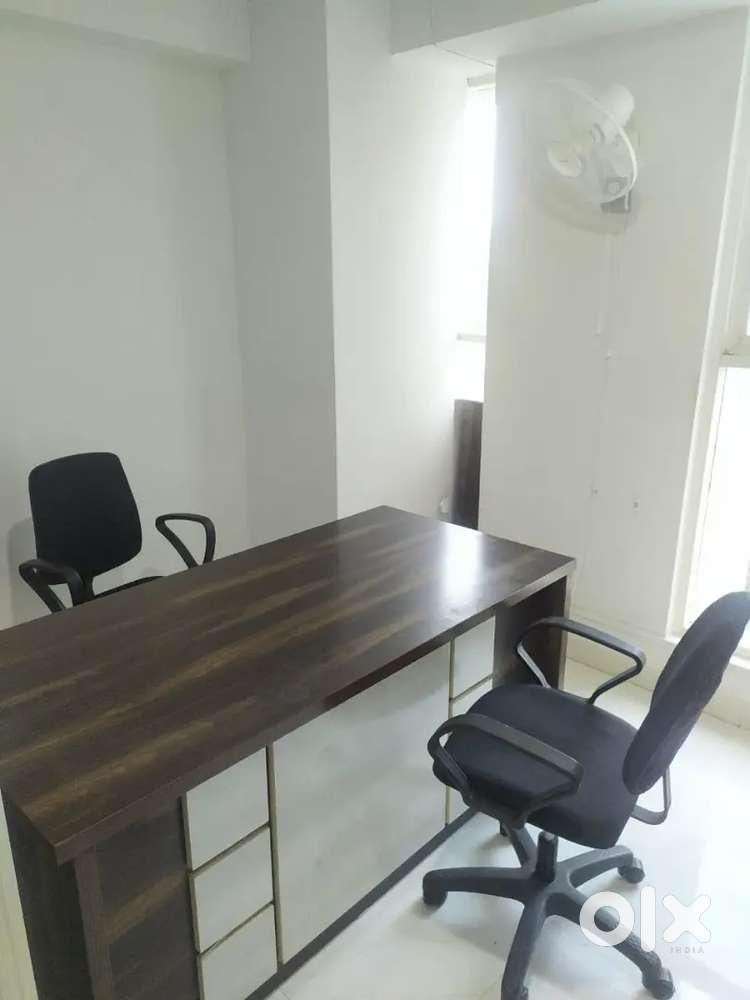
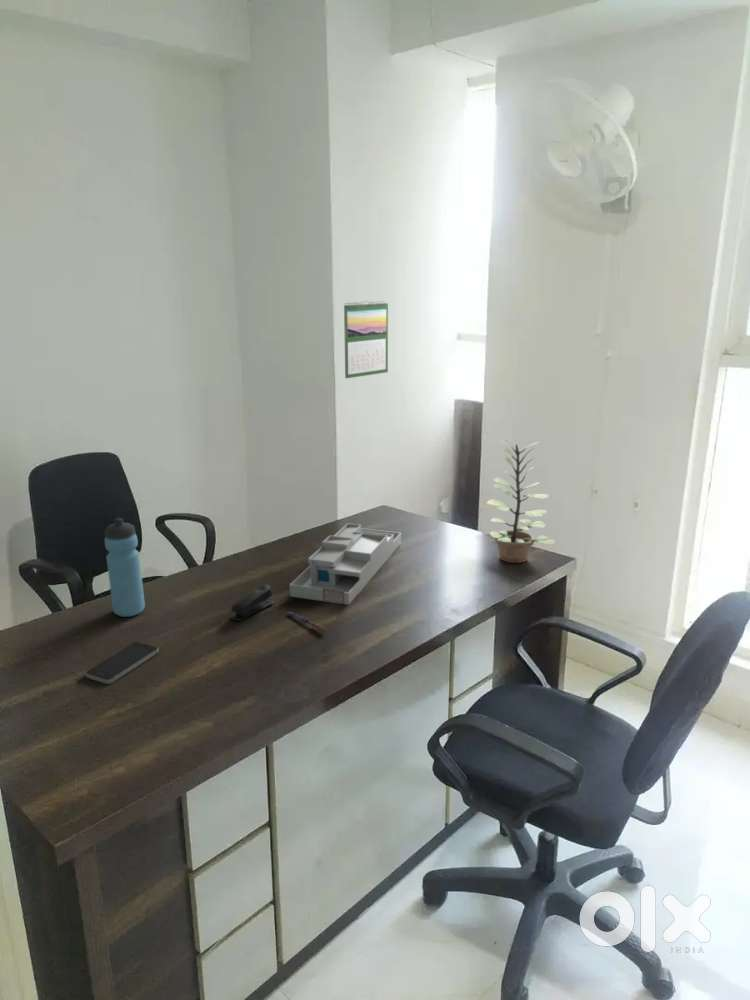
+ desk organizer [289,522,402,606]
+ plant [486,438,556,564]
+ pen [287,611,327,633]
+ water bottle [104,517,146,618]
+ stapler [229,583,275,622]
+ calendar [343,300,389,379]
+ smartphone [84,641,160,685]
